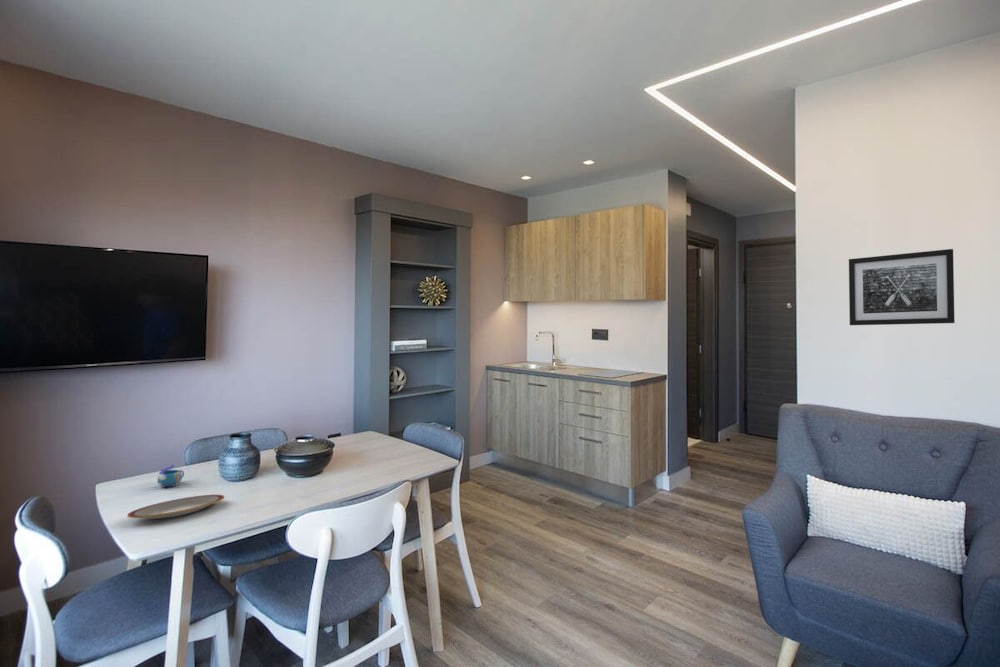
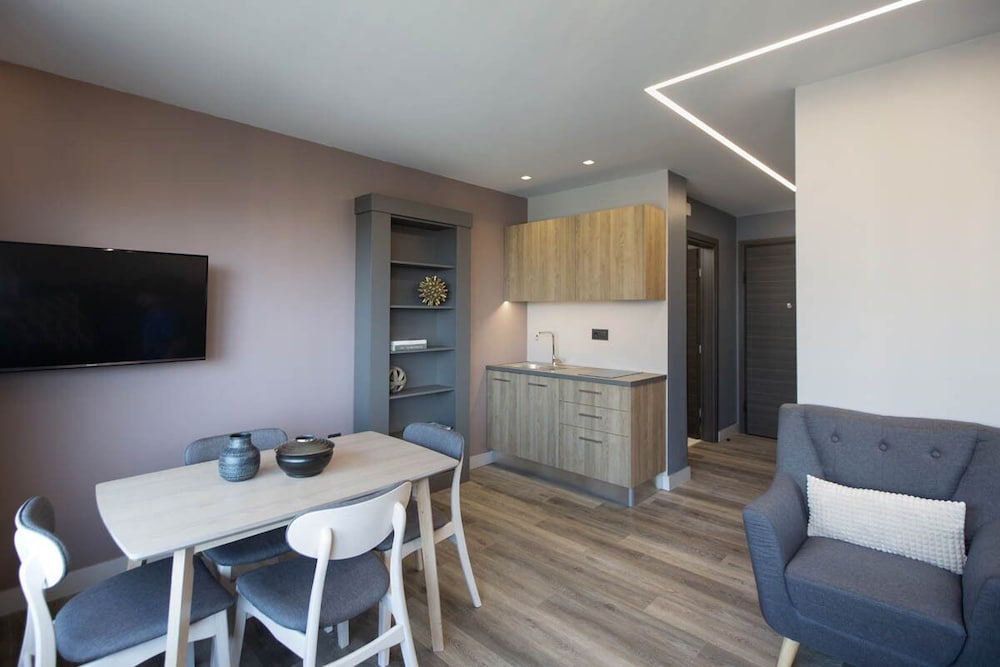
- plate [126,494,225,520]
- mug [156,463,185,488]
- wall art [848,248,956,326]
